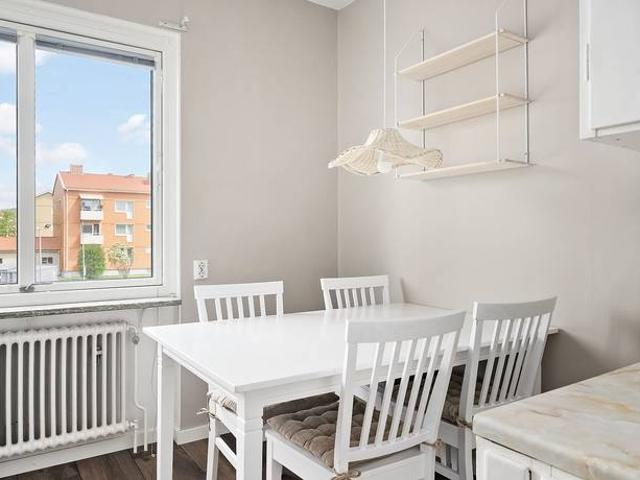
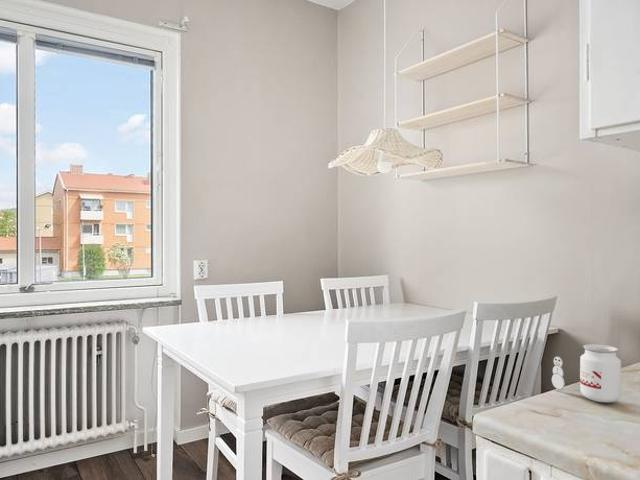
+ candle [550,343,622,403]
